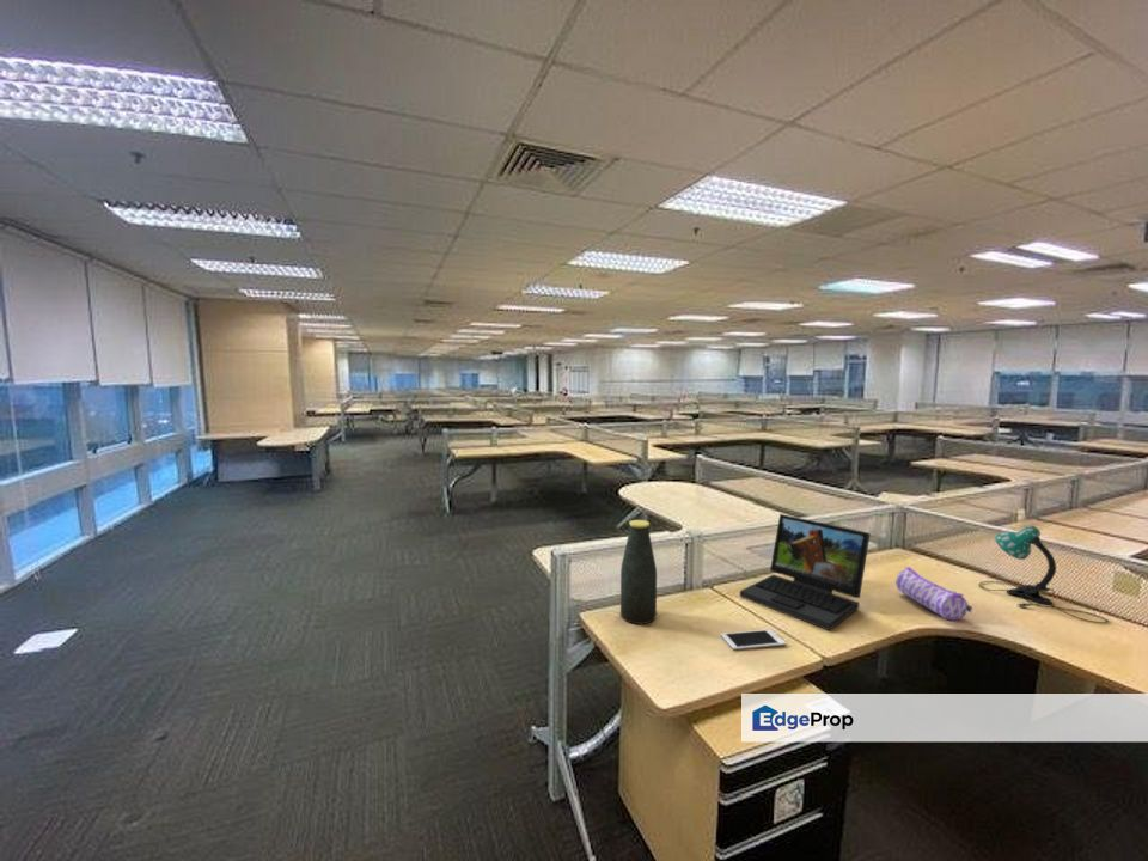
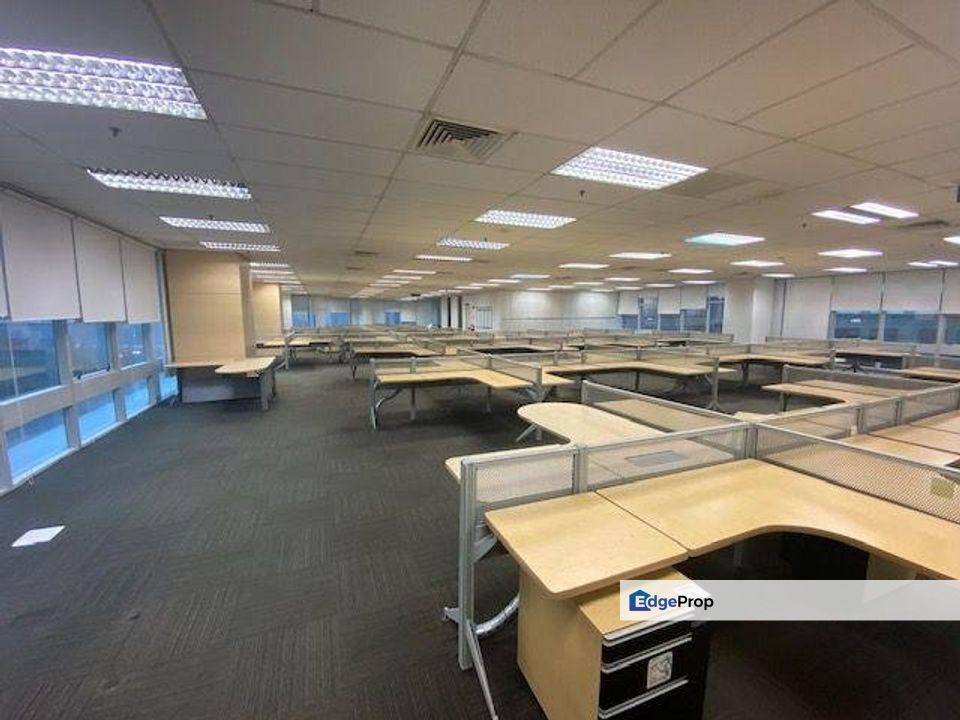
- bottle [619,519,658,625]
- desk lamp [978,524,1110,624]
- pencil case [894,566,973,622]
- laptop [739,513,872,631]
- cell phone [720,628,787,651]
